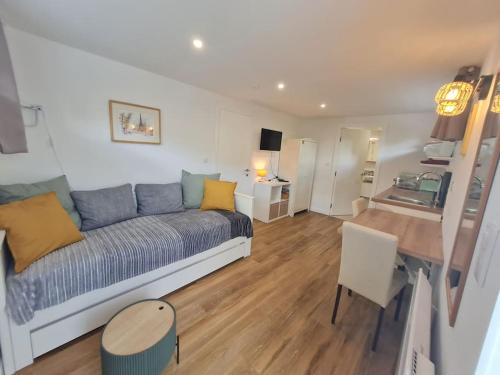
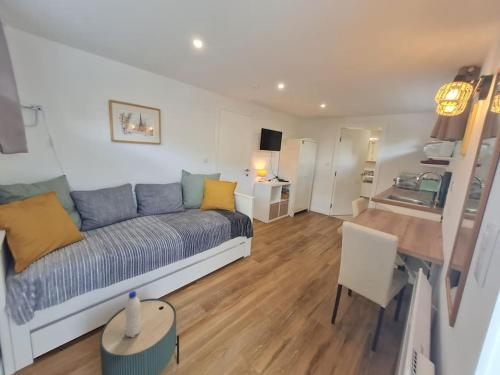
+ water bottle [124,290,142,338]
